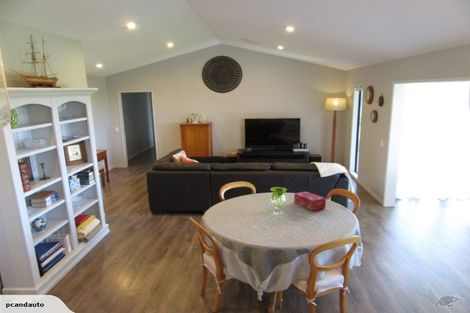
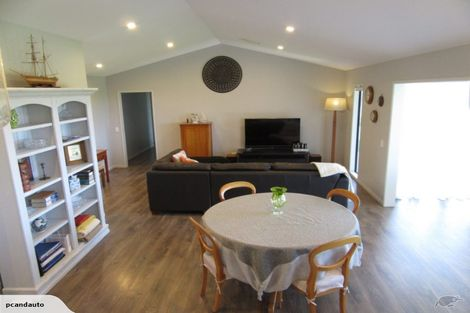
- tissue box [293,190,327,212]
